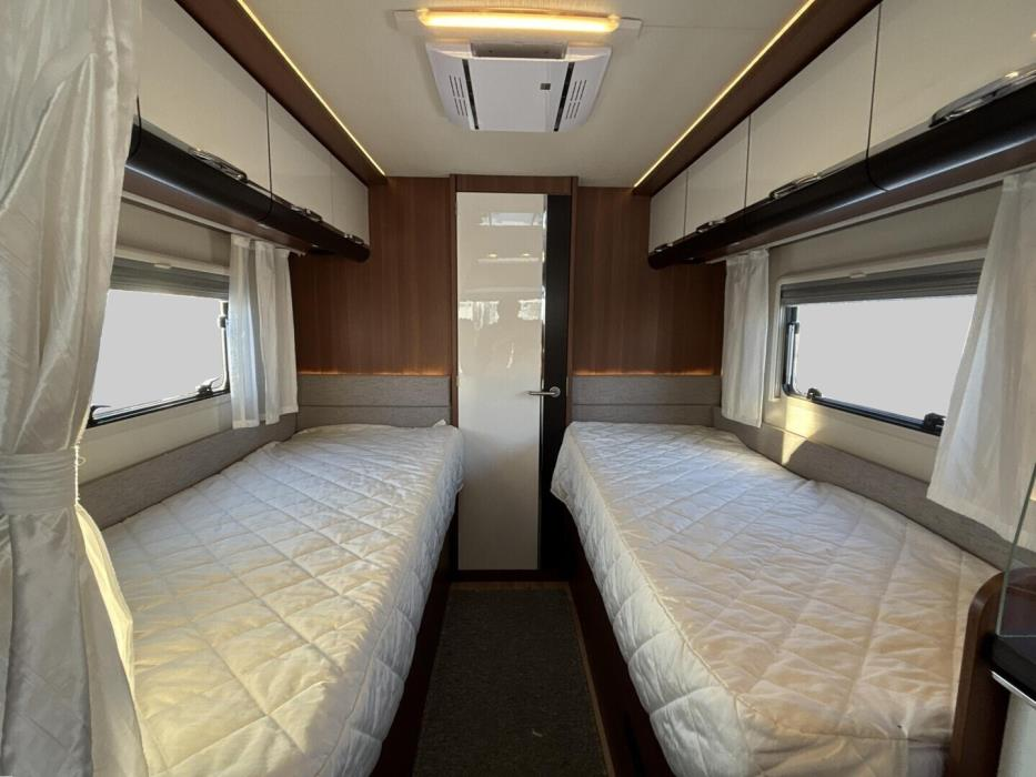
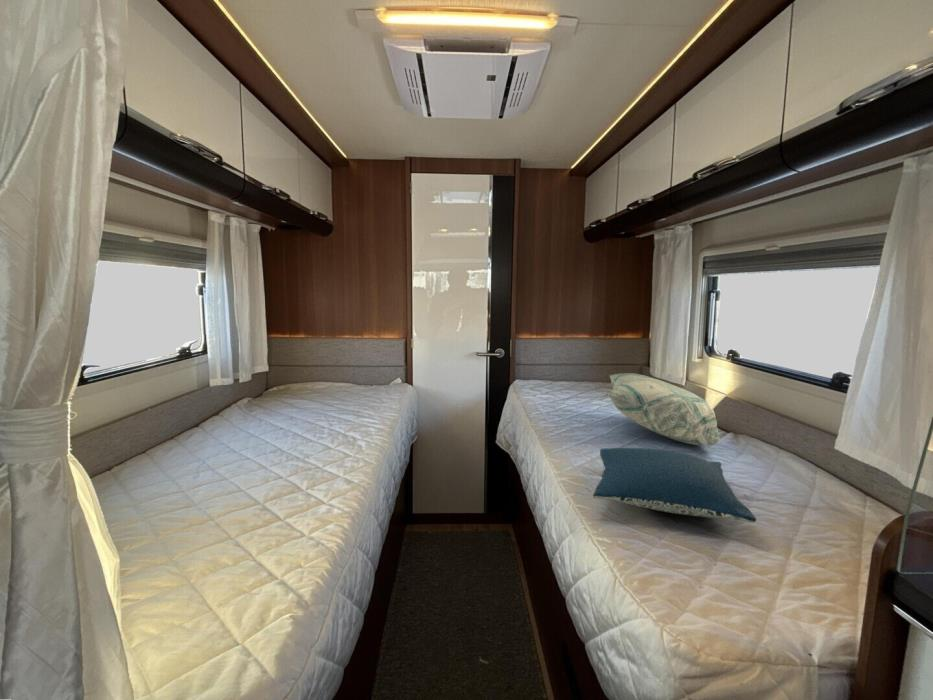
+ decorative pillow [607,372,721,447]
+ pillow [592,447,757,524]
